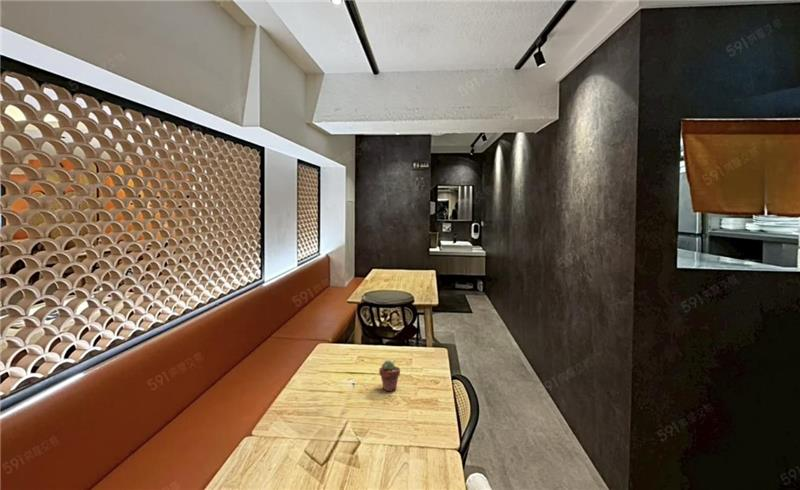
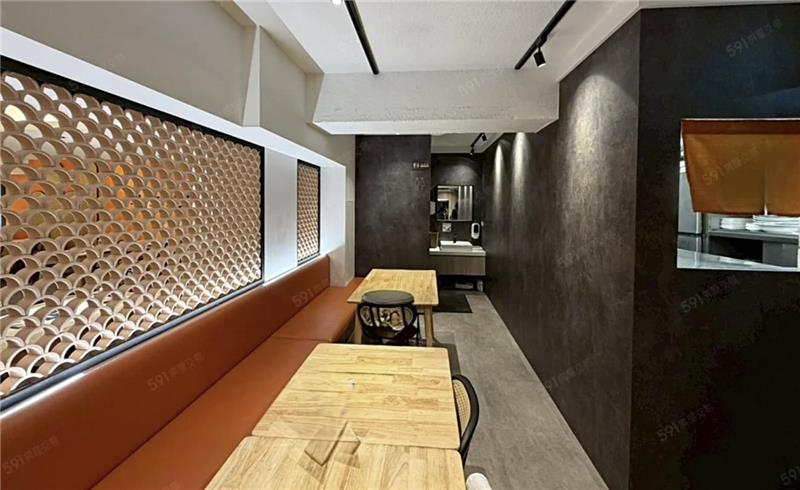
- potted succulent [378,360,401,392]
